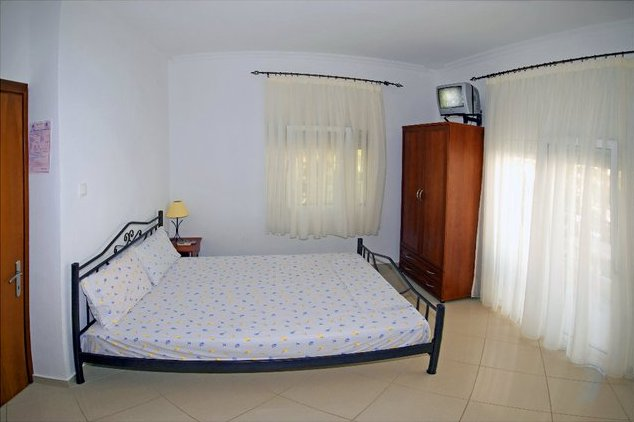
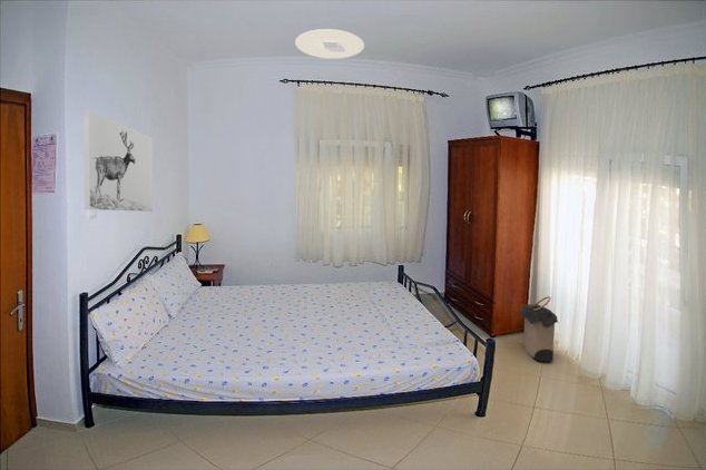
+ laundry hamper [518,295,561,362]
+ ceiling light [294,28,365,60]
+ wall art [82,109,154,213]
